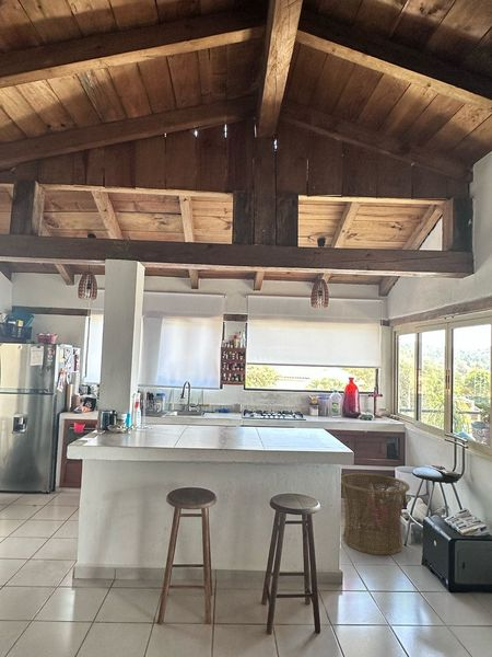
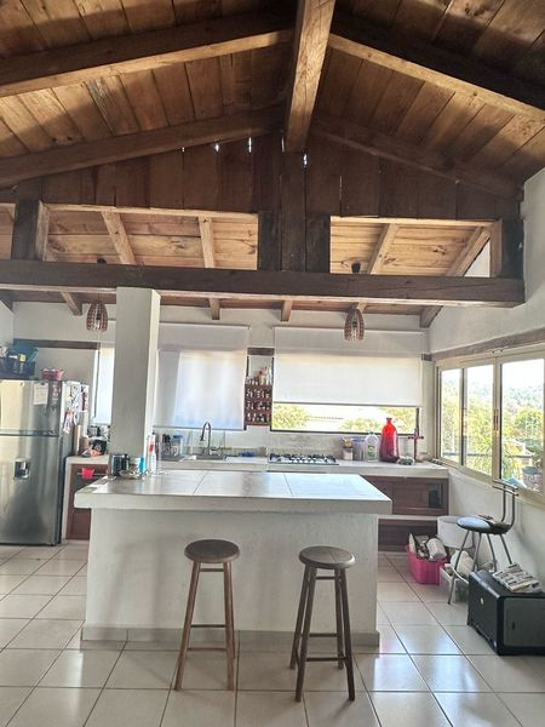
- basket [340,472,411,556]
